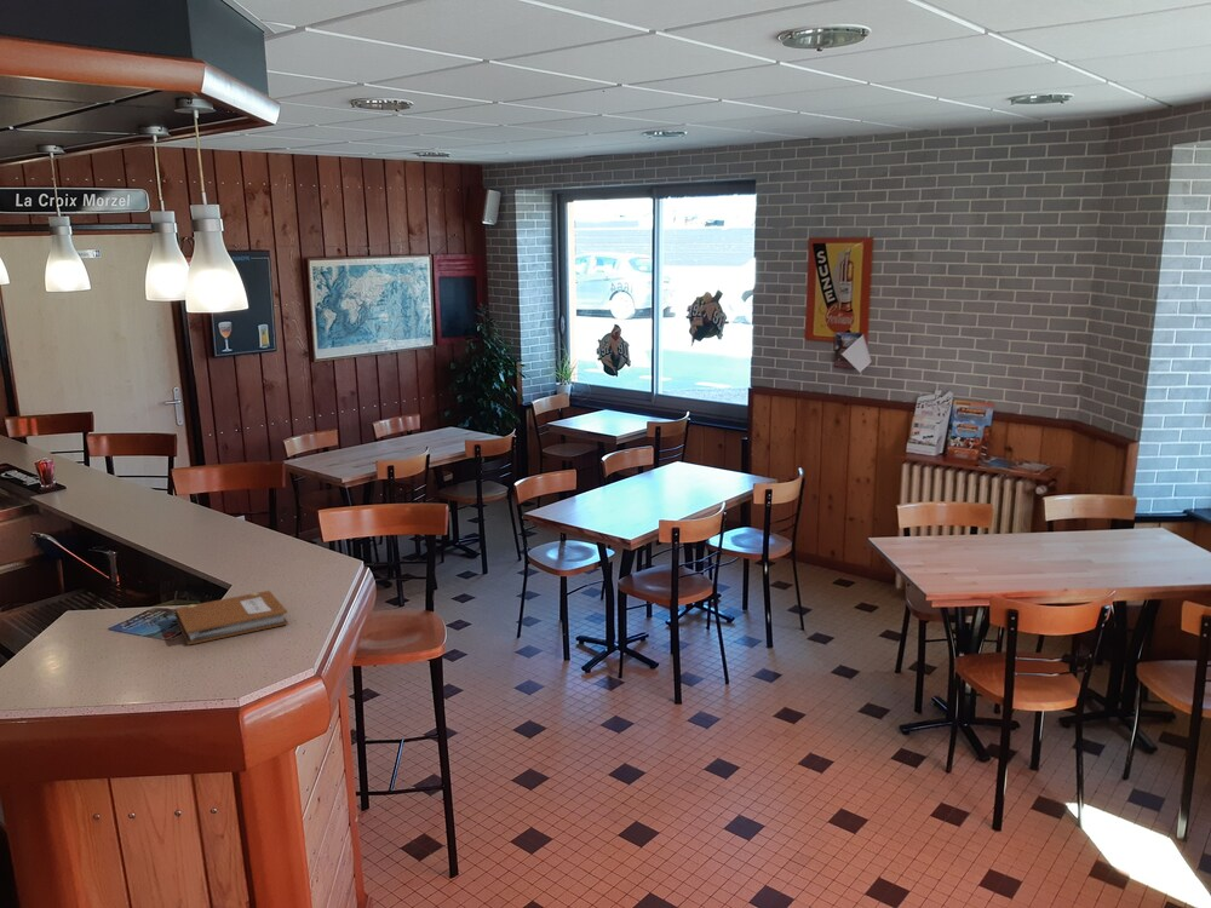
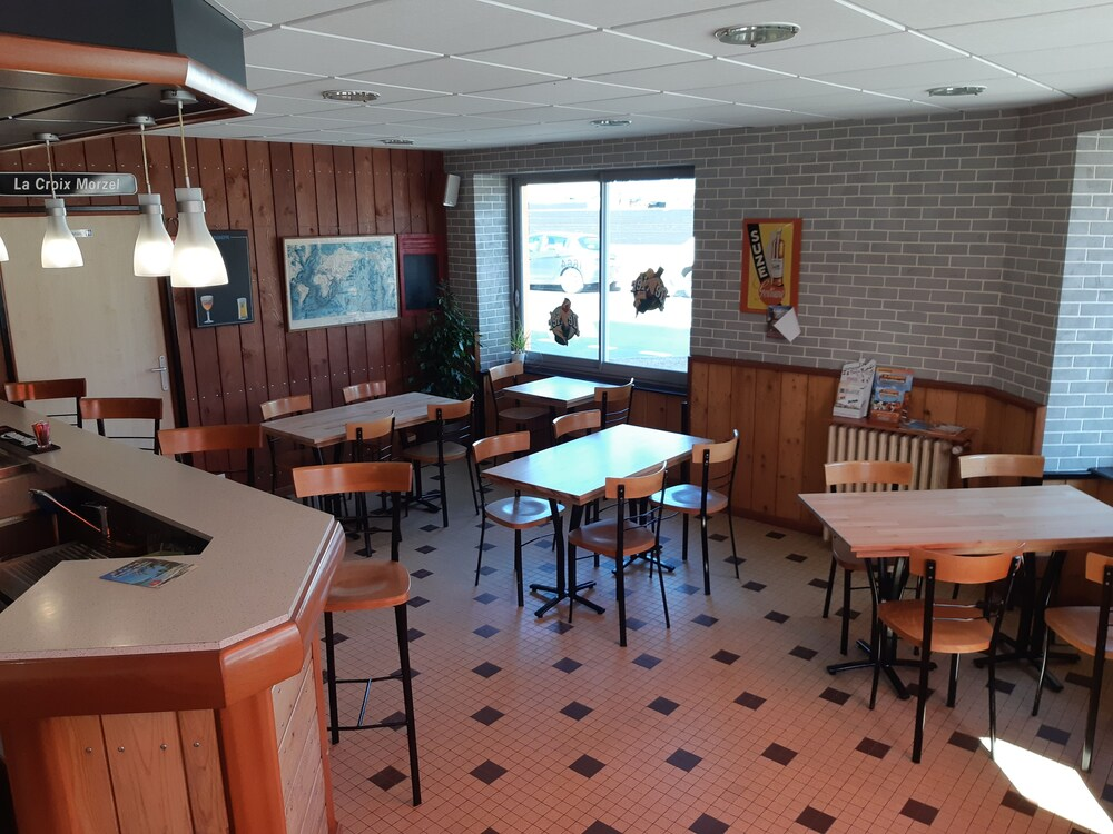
- notebook [174,590,289,646]
